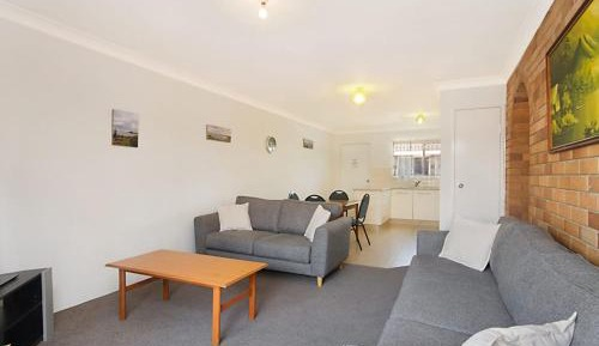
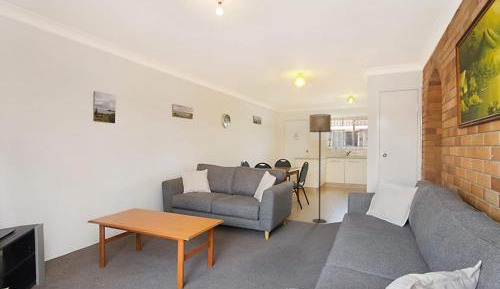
+ floor lamp [308,113,332,224]
